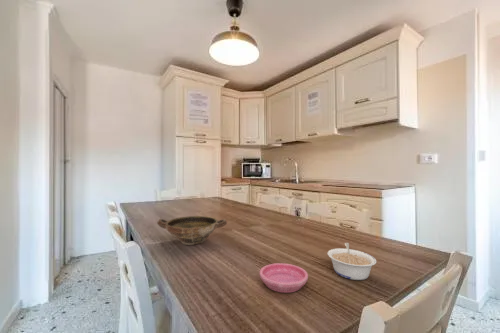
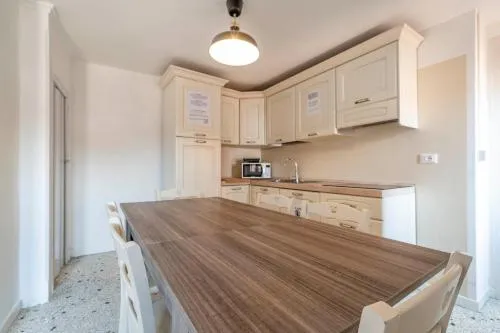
- bowl [156,215,228,246]
- saucer [259,262,309,294]
- legume [327,242,377,281]
